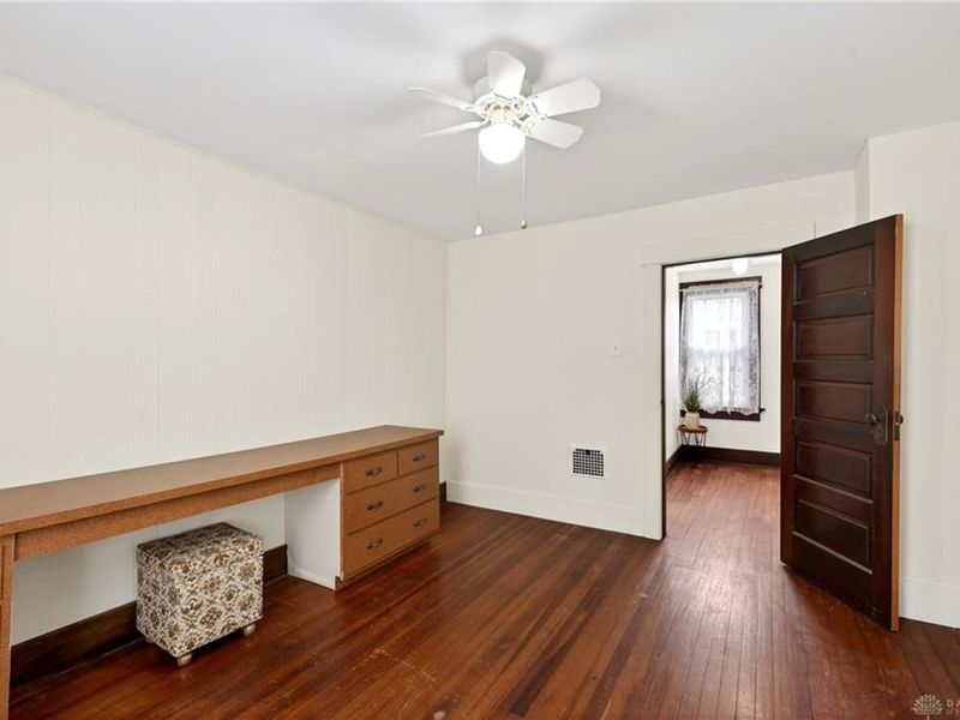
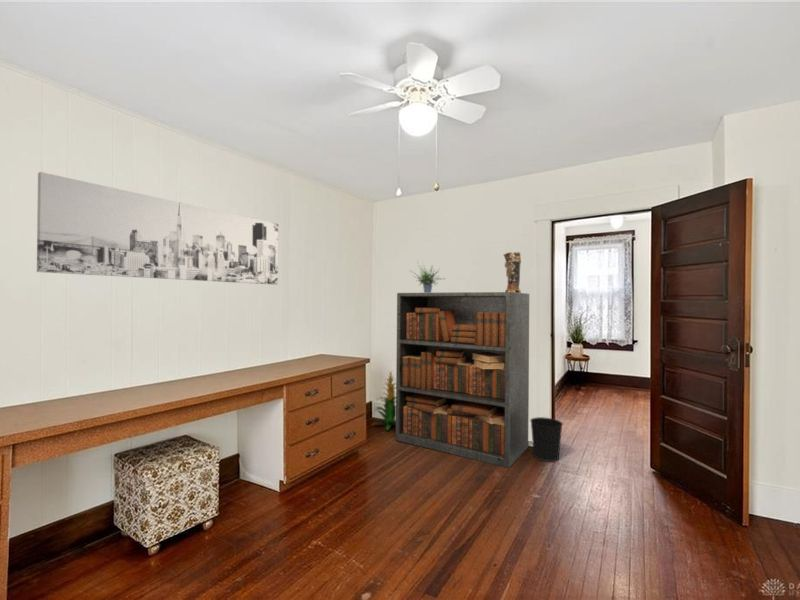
+ decorative vase [503,251,522,293]
+ indoor plant [371,369,396,431]
+ wall art [36,171,279,286]
+ bookcase [395,291,530,469]
+ potted plant [408,260,445,293]
+ wastebasket [529,416,564,463]
